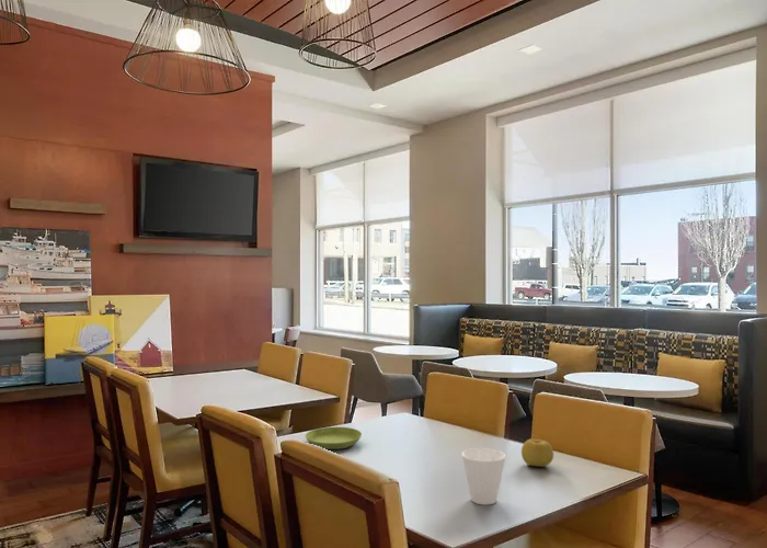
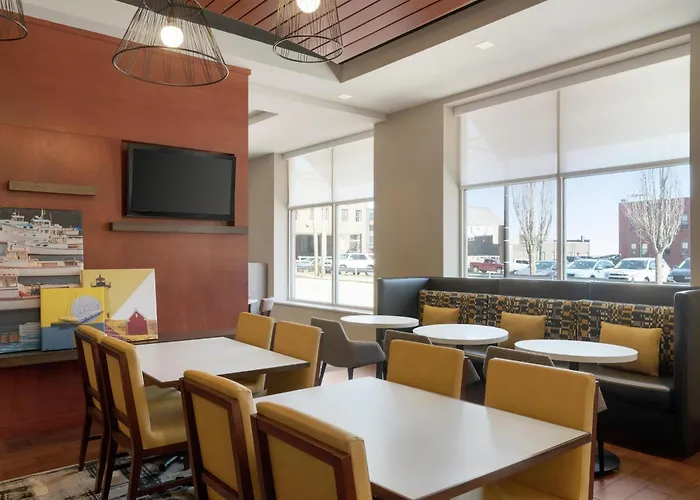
- fruit [520,437,554,468]
- saucer [305,426,363,450]
- cup [460,447,506,506]
